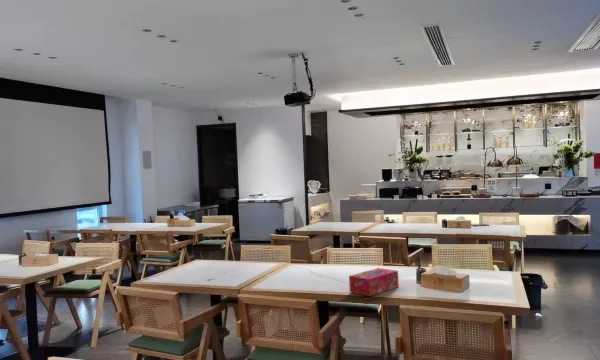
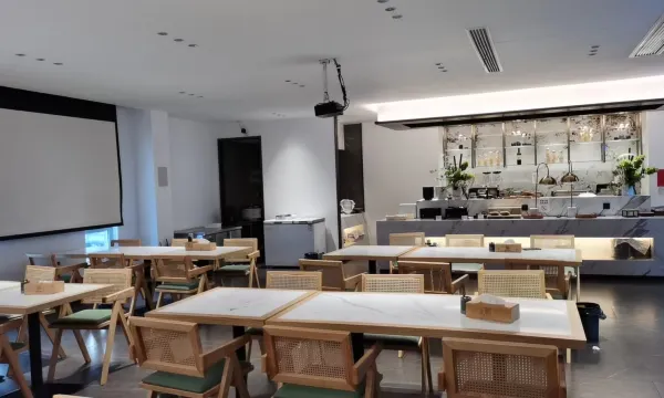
- tissue box [348,267,400,297]
